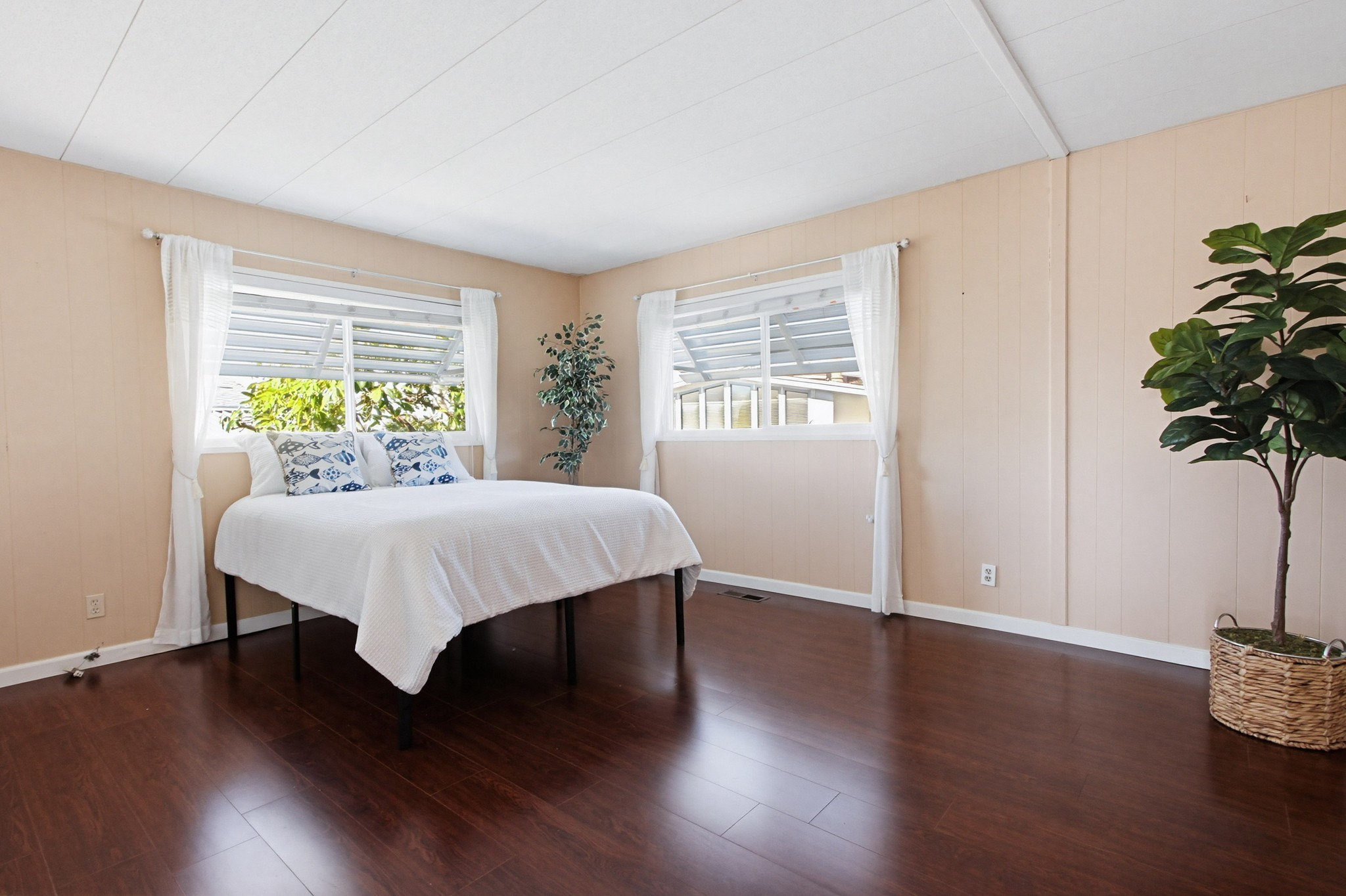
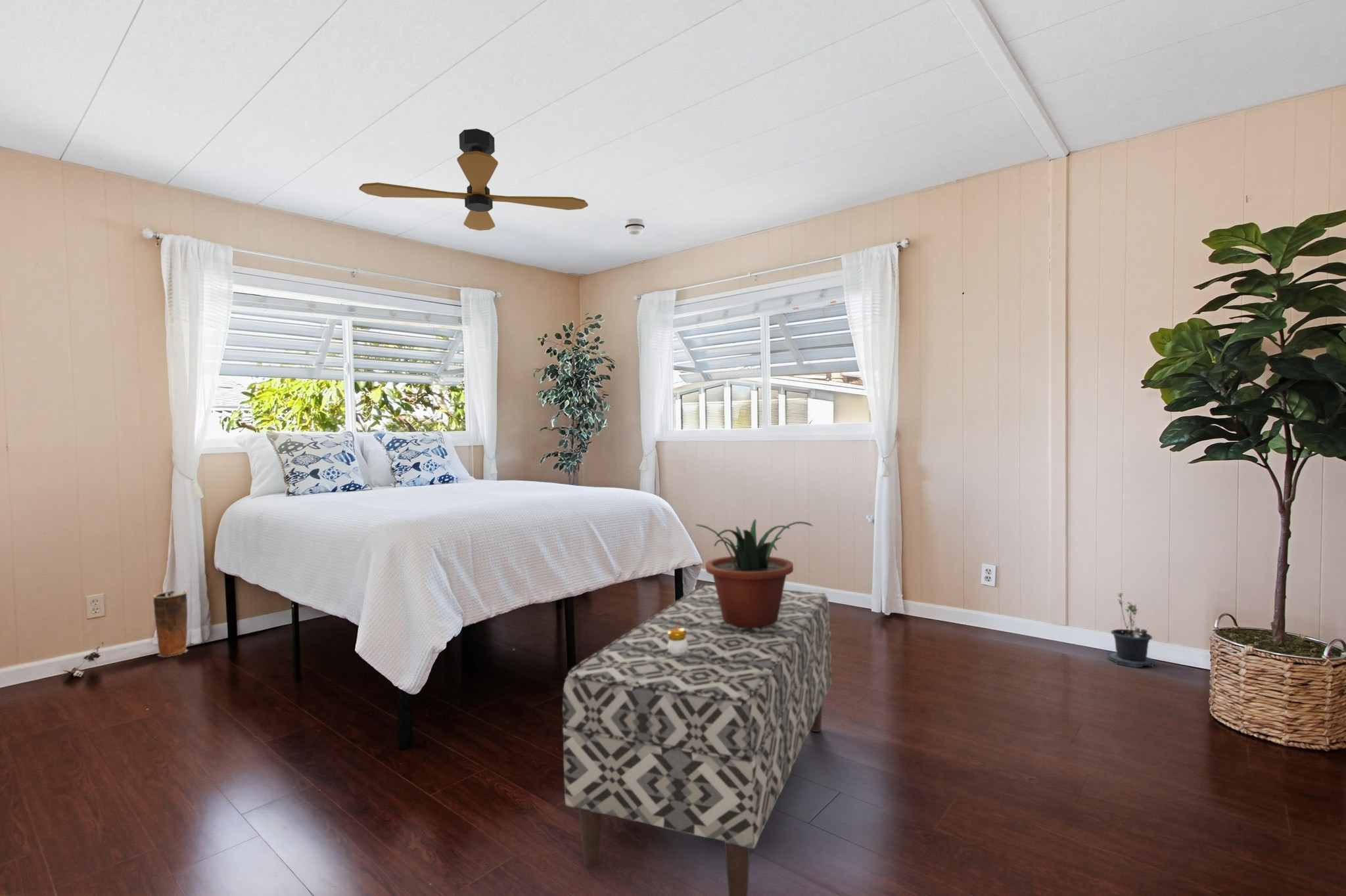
+ candle [668,625,688,656]
+ potted plant [1107,593,1156,669]
+ smoke detector [624,218,645,235]
+ ceiling fan [358,128,589,231]
+ bench [562,584,832,896]
+ potted plant [695,518,813,627]
+ vase [152,591,189,658]
